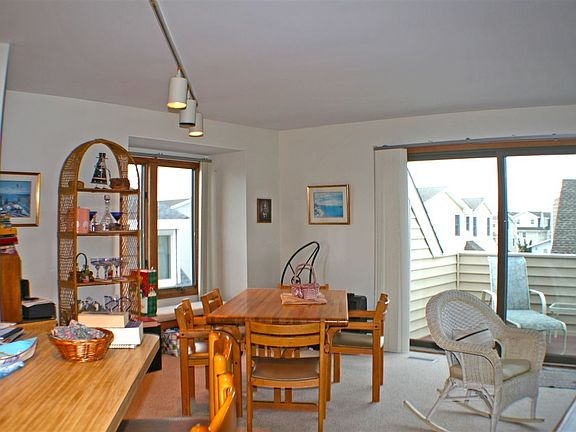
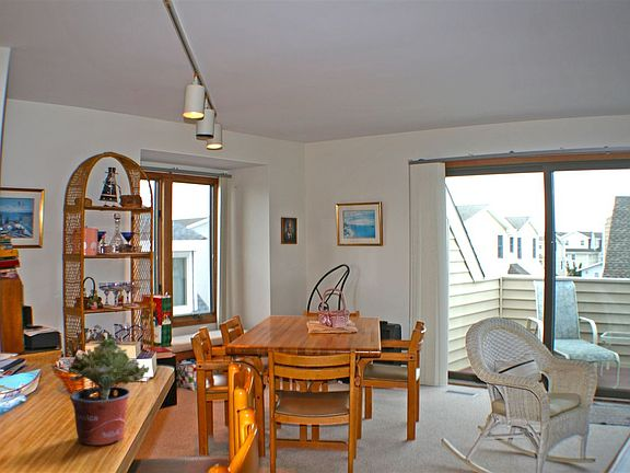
+ potted plant [68,338,150,446]
